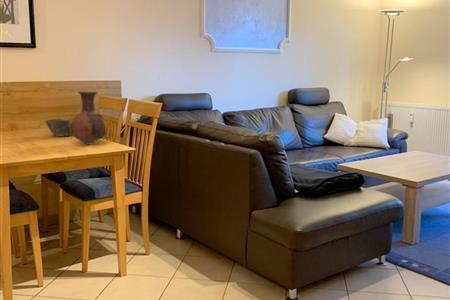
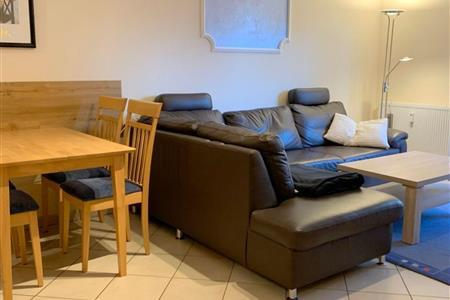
- bowl [44,117,72,137]
- vase [70,90,107,146]
